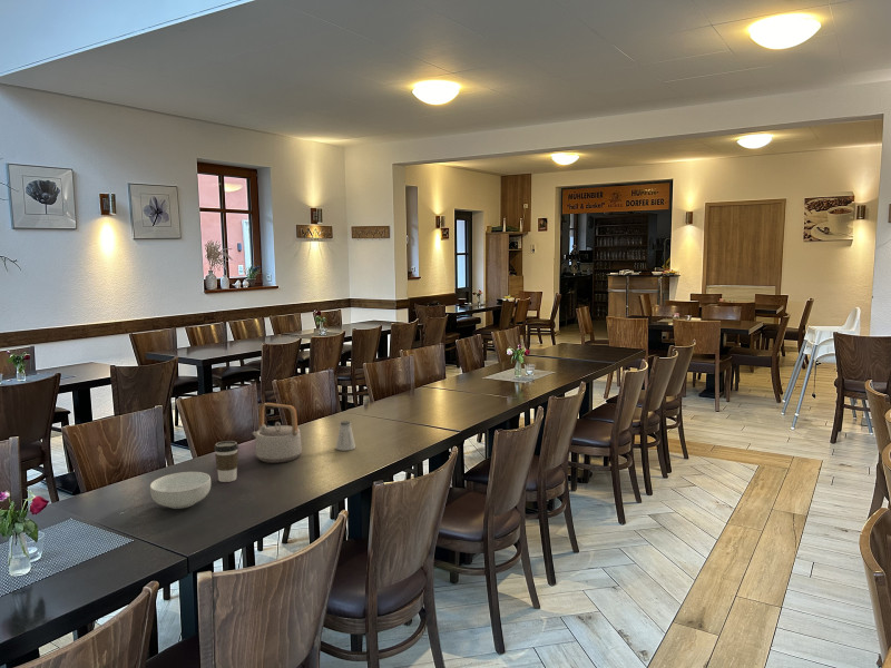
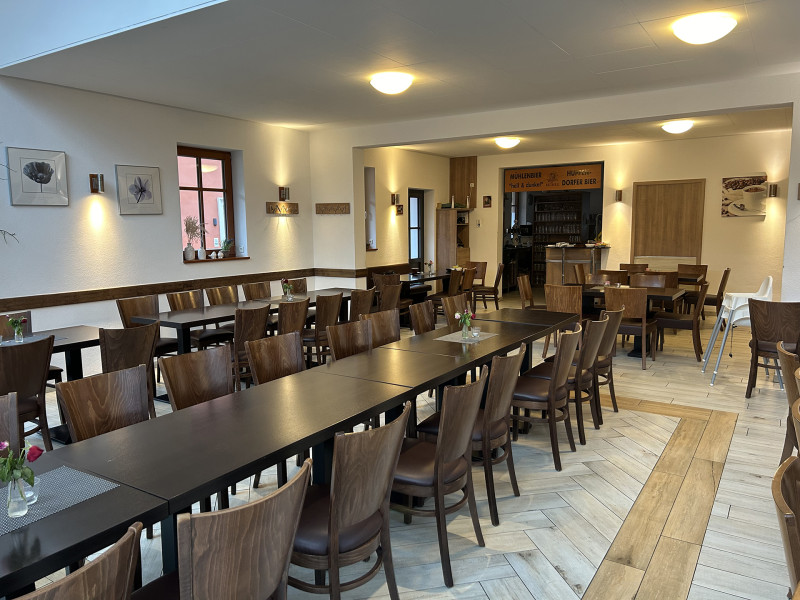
- coffee cup [213,440,239,483]
- saltshaker [335,420,356,452]
- teapot [252,402,303,464]
- cereal bowl [149,471,212,510]
